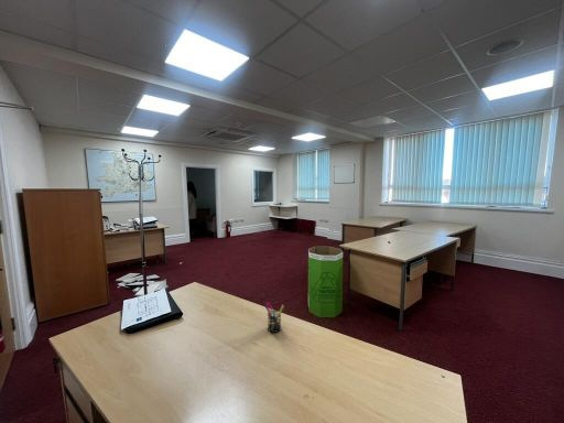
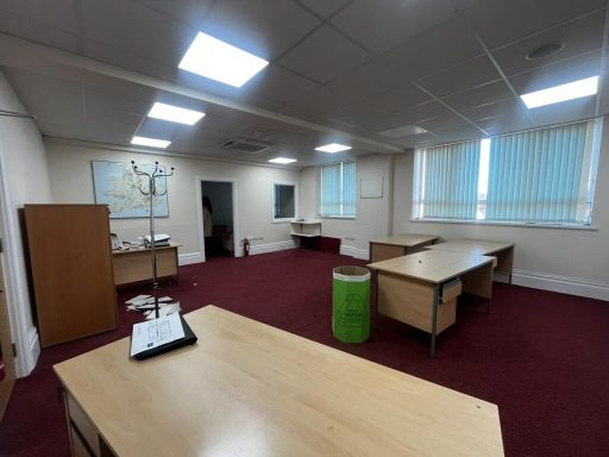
- pen holder [263,301,285,334]
